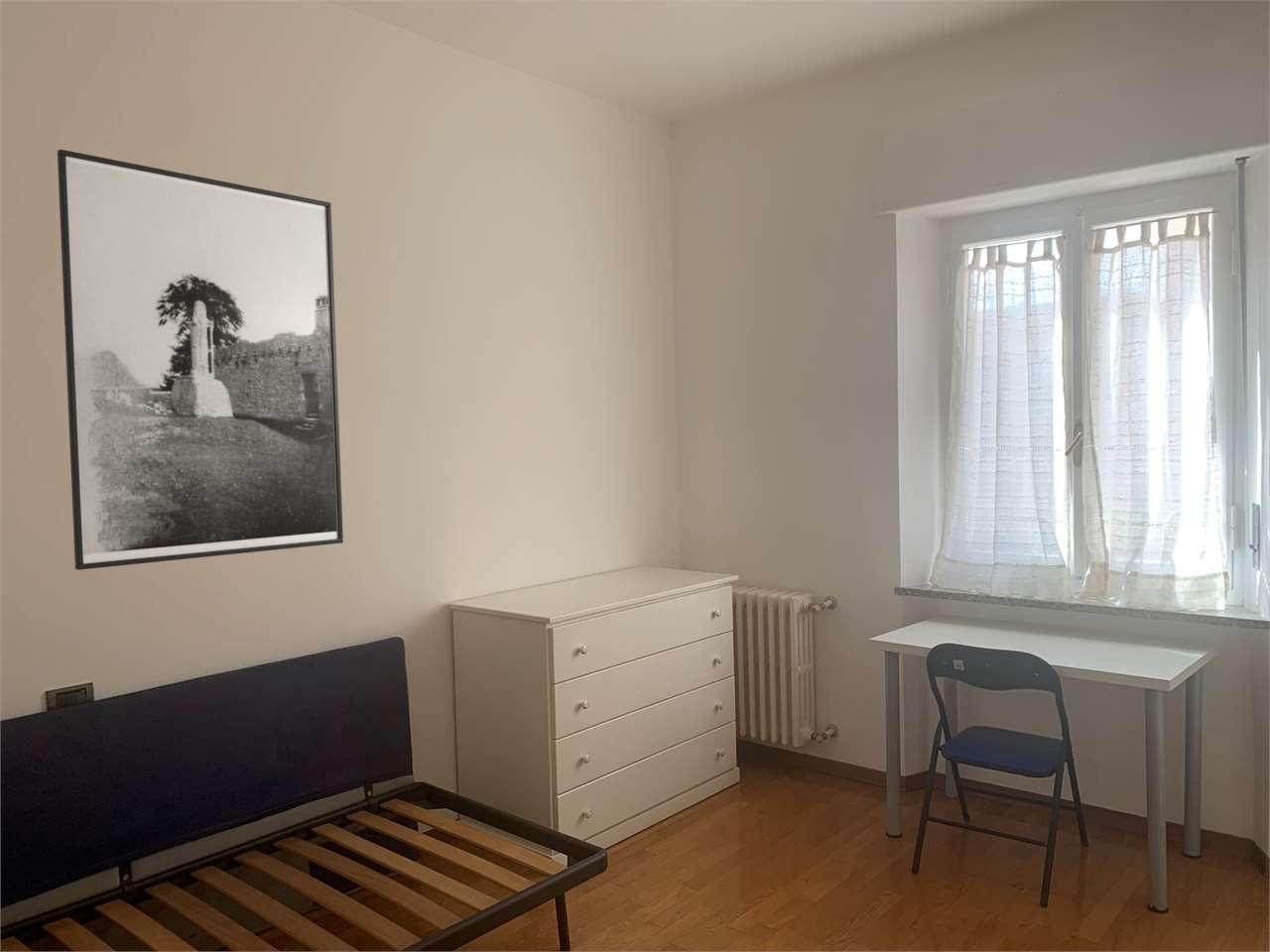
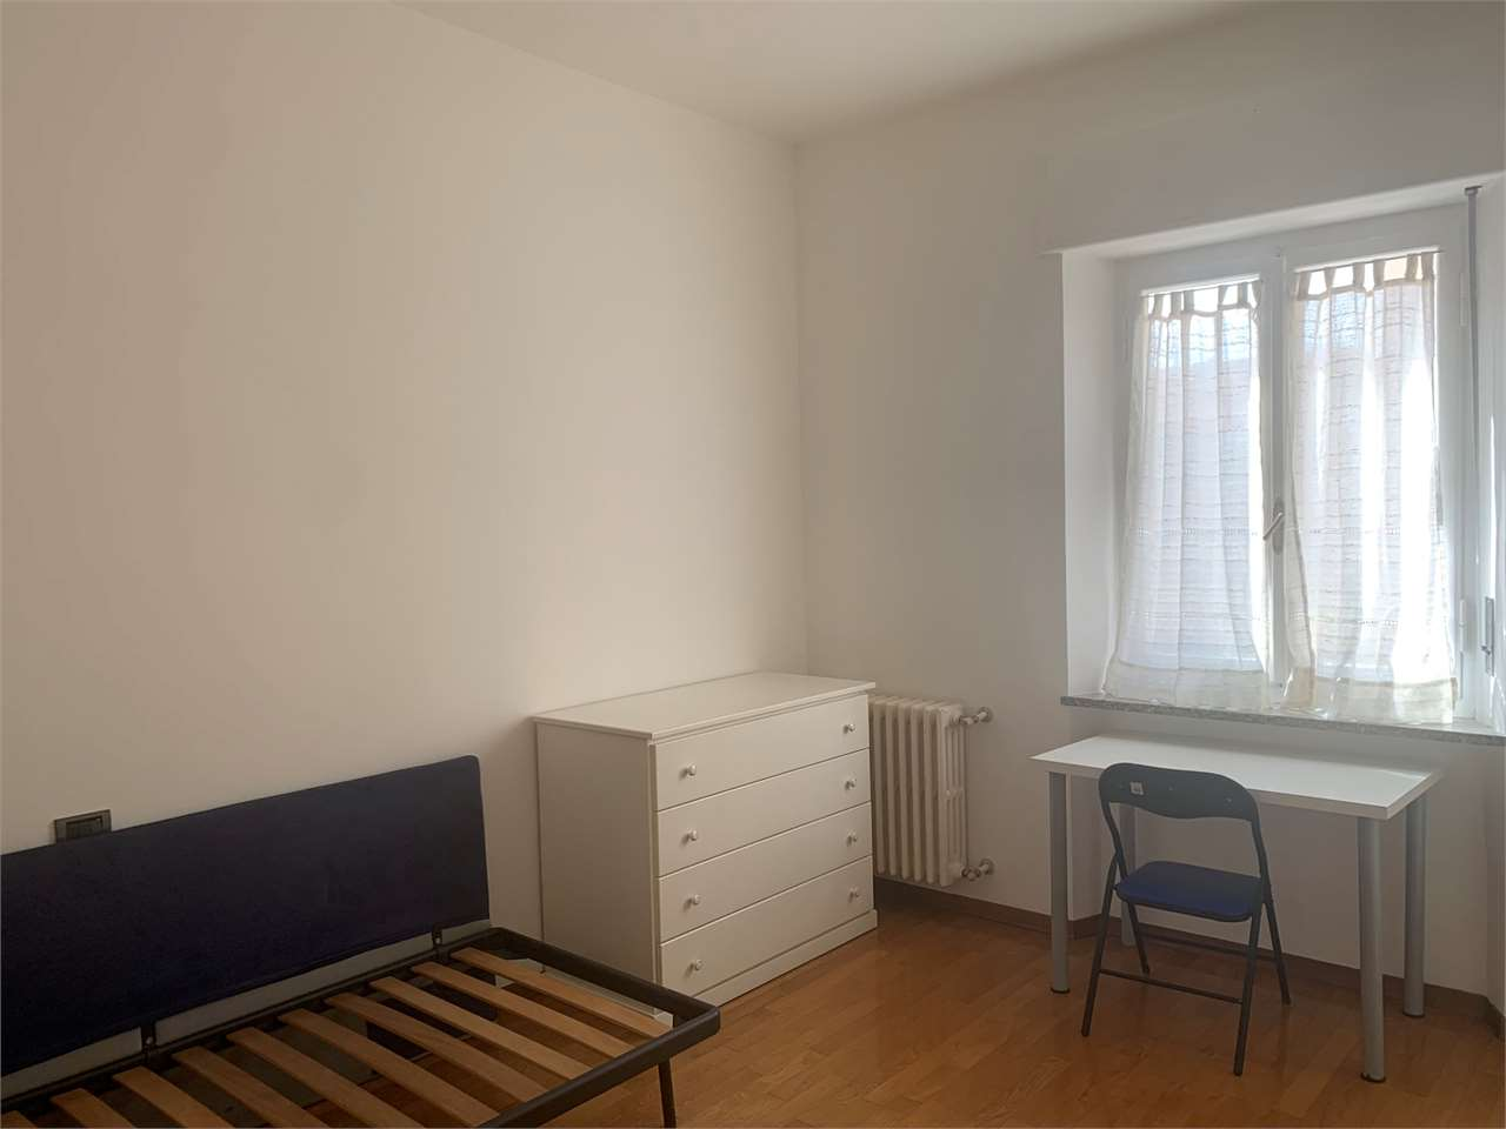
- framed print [57,149,344,571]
